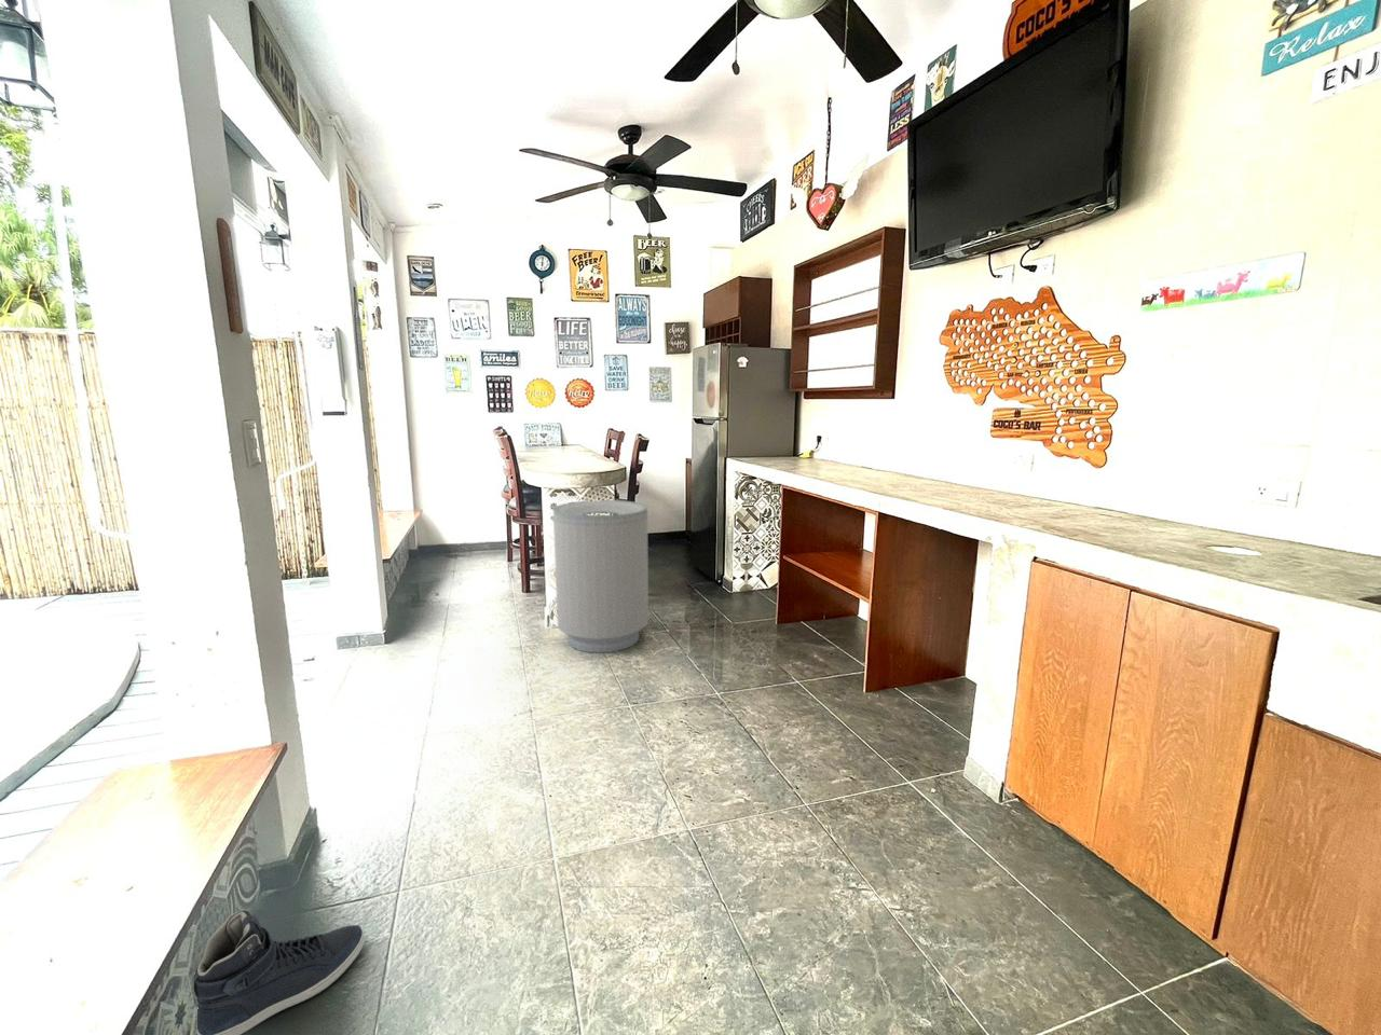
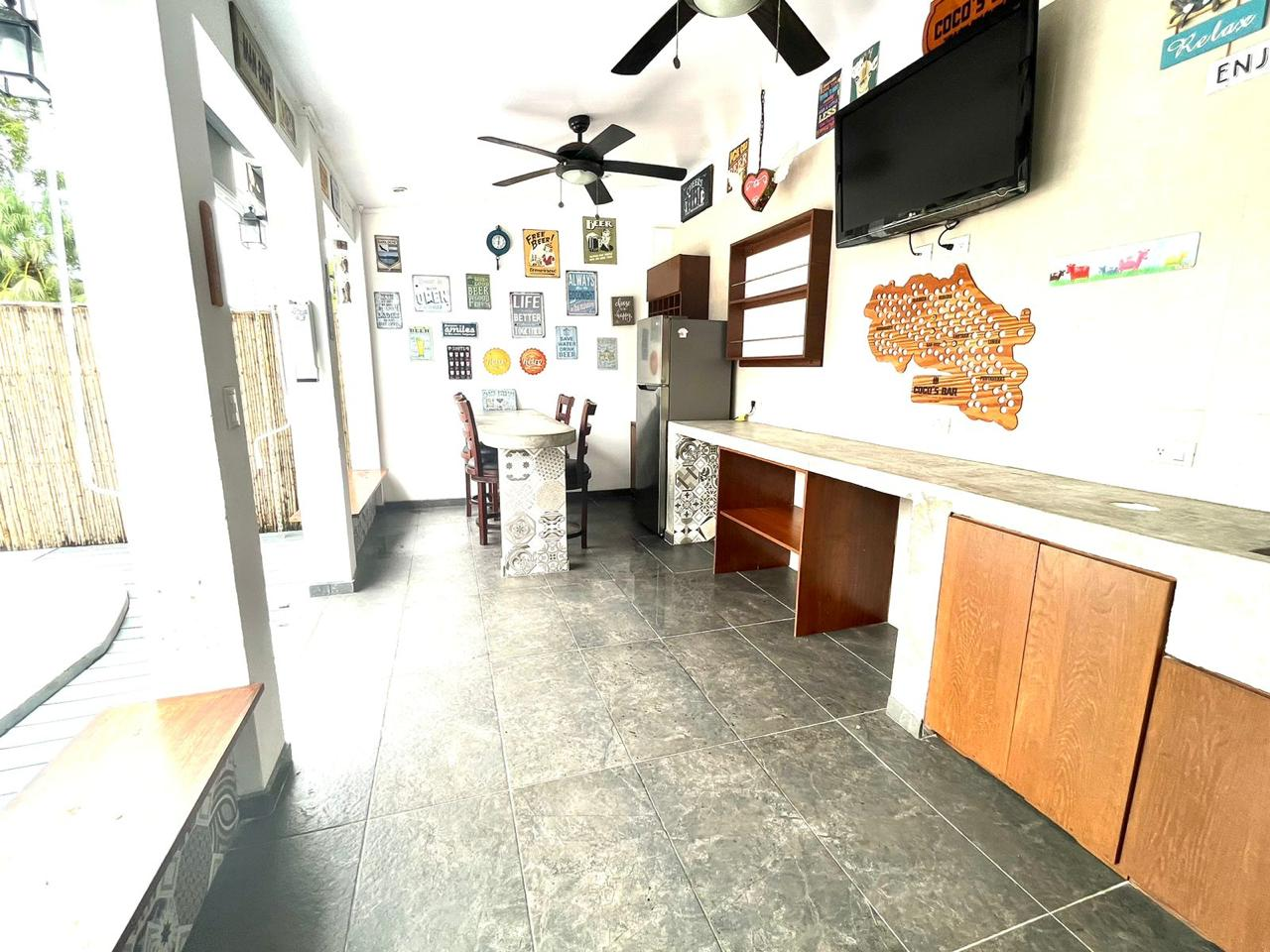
- sneaker [192,909,365,1035]
- trash can [552,499,649,653]
